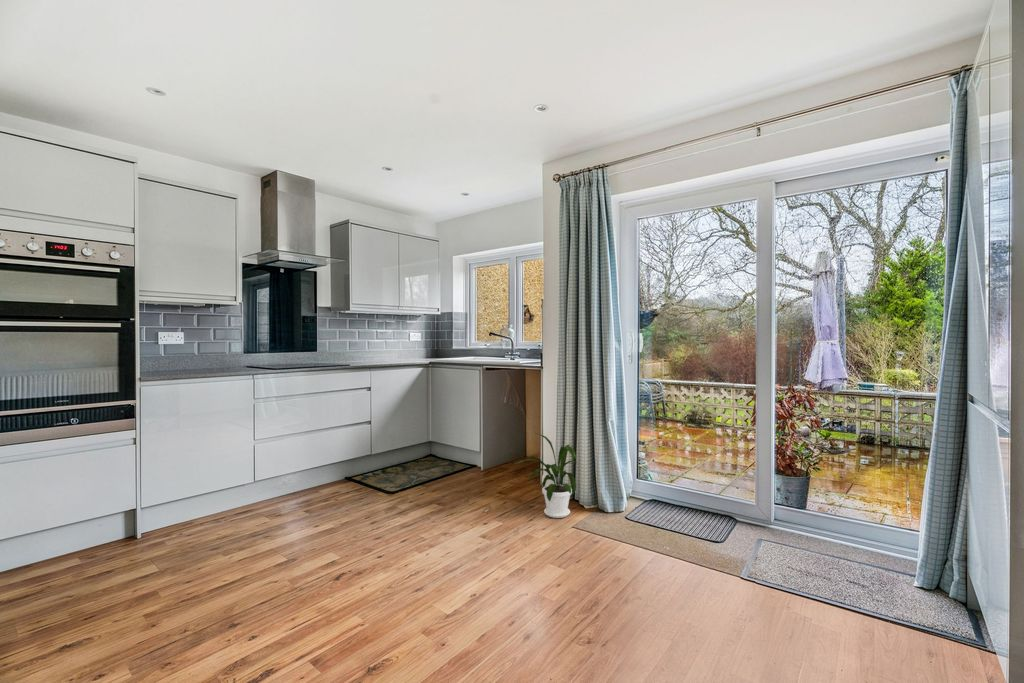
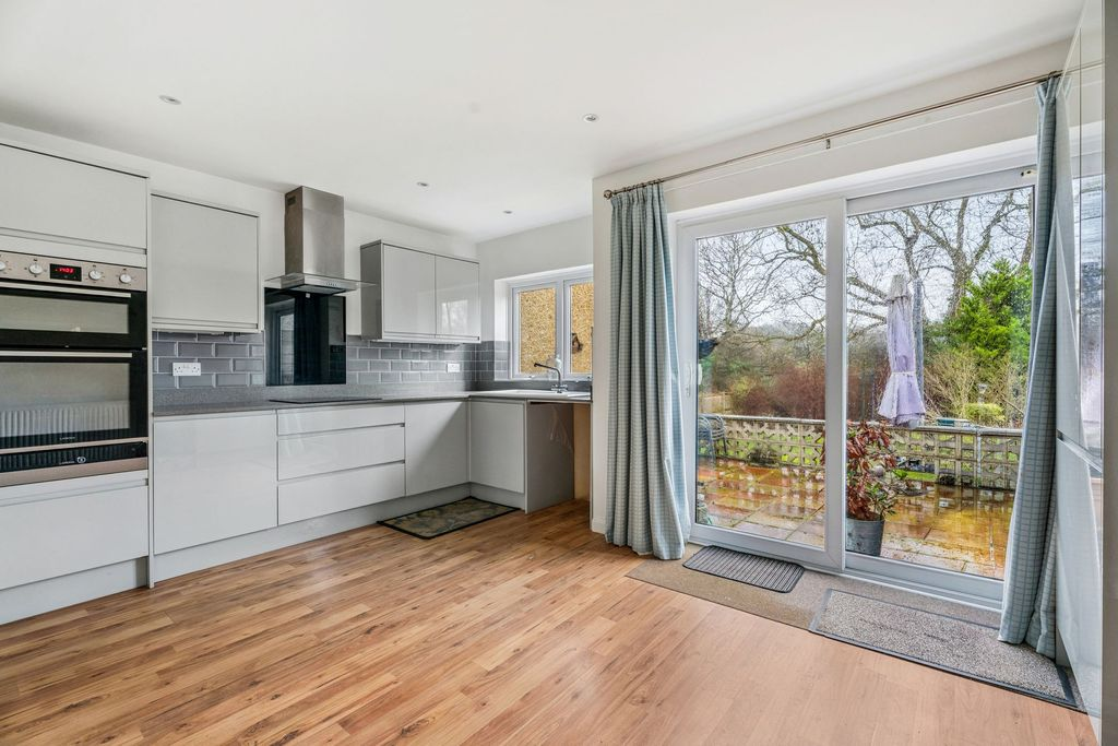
- house plant [514,432,579,519]
